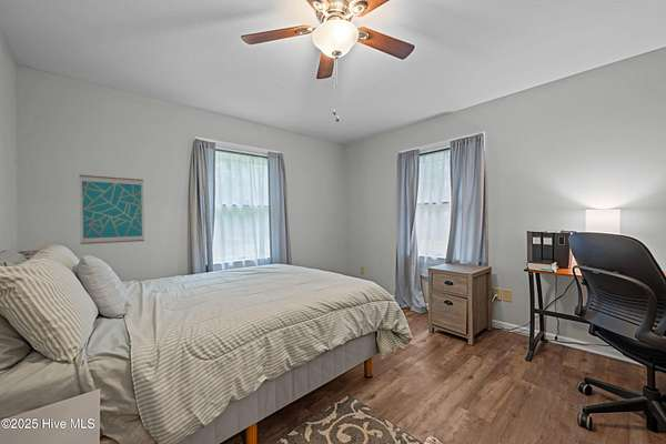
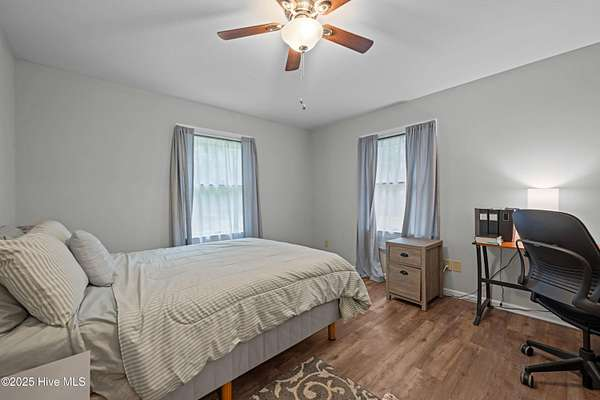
- wall art [78,174,145,245]
